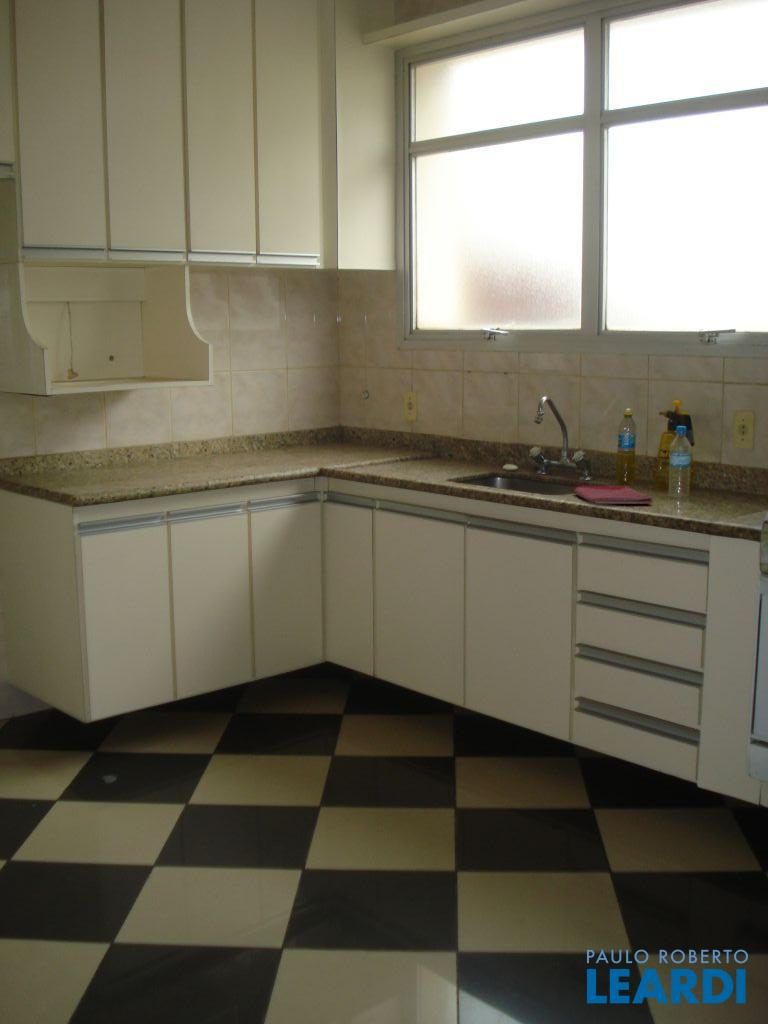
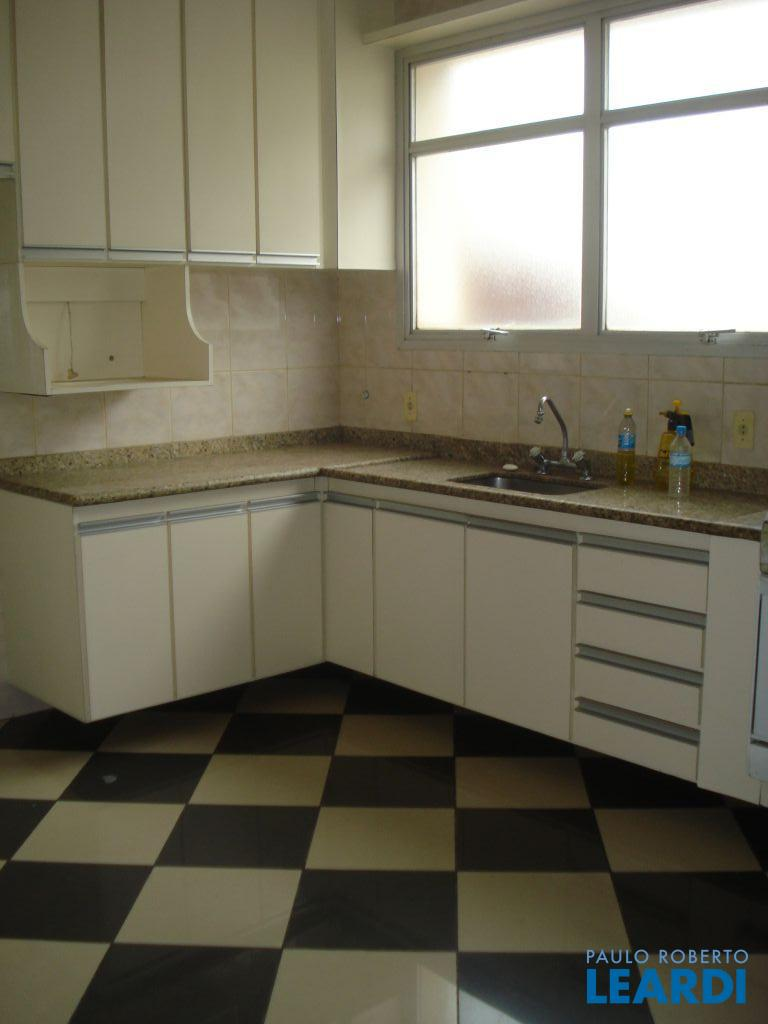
- dish towel [572,484,654,505]
